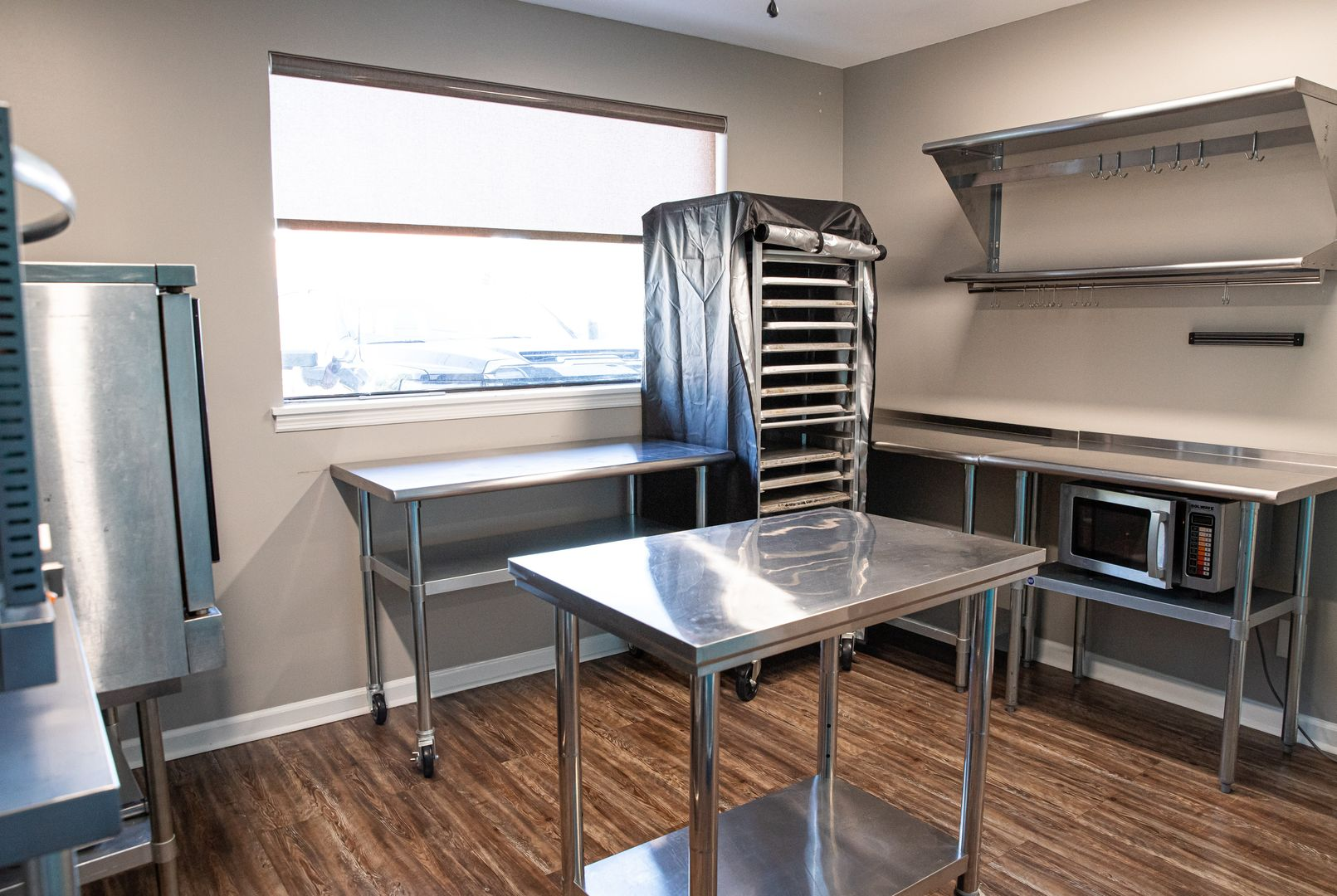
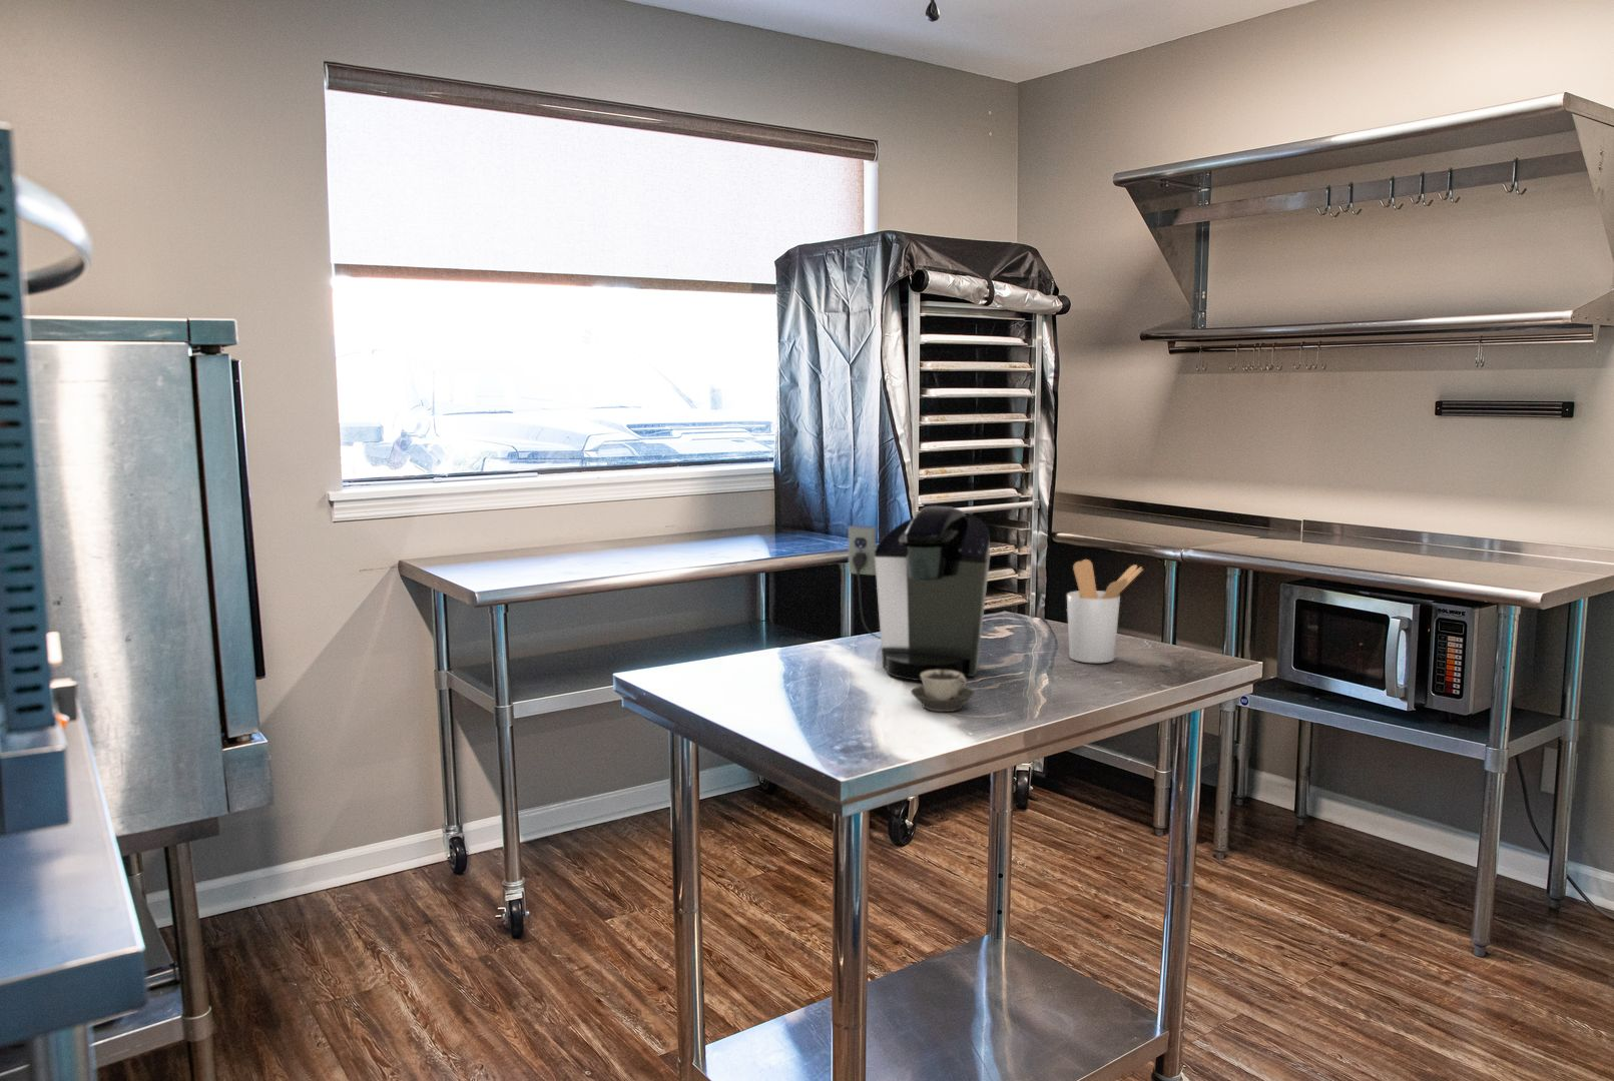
+ utensil holder [1066,559,1144,664]
+ cup [910,670,975,713]
+ coffee maker [847,506,991,682]
